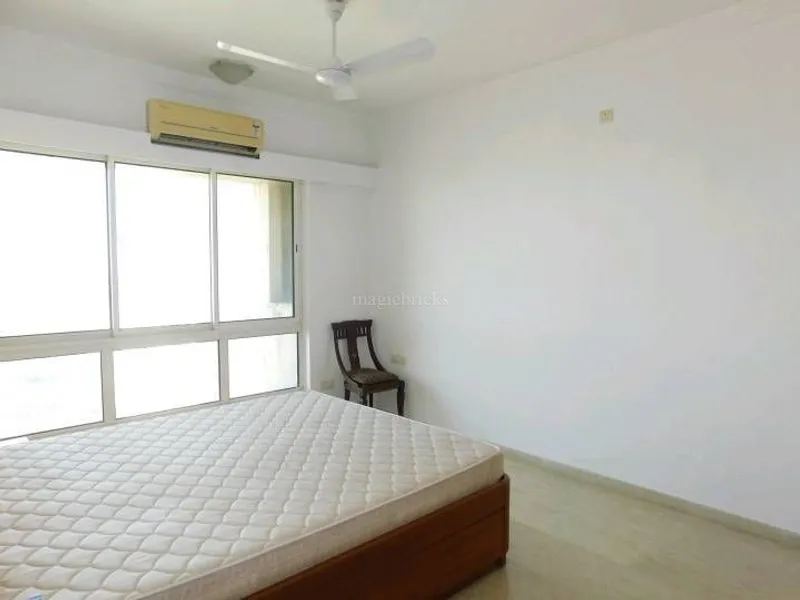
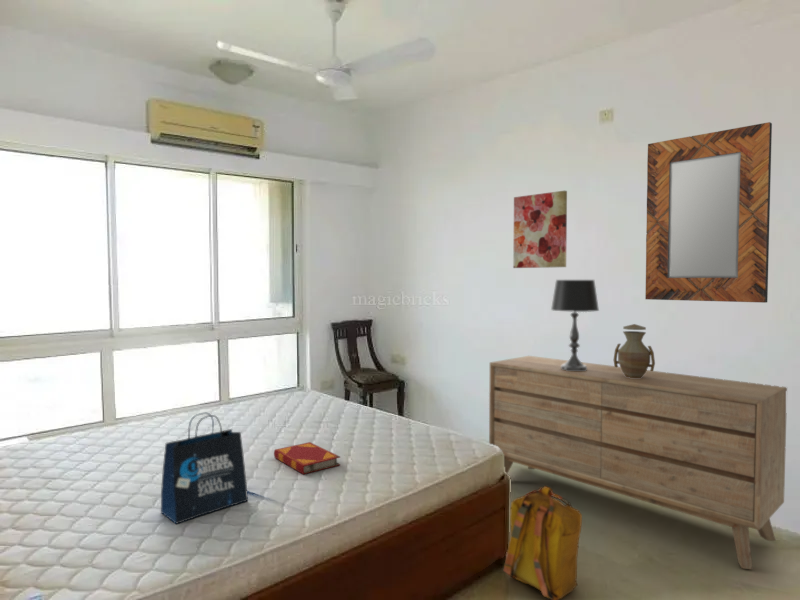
+ tote bag [160,412,249,525]
+ table lamp [550,279,600,371]
+ vase [613,323,656,378]
+ backpack [502,485,583,600]
+ home mirror [644,121,773,304]
+ wall art [512,190,568,269]
+ dresser [488,355,788,570]
+ hardback book [273,441,341,475]
